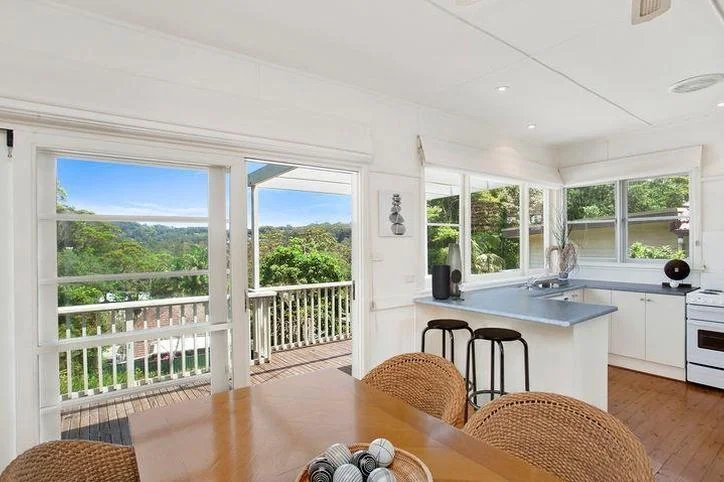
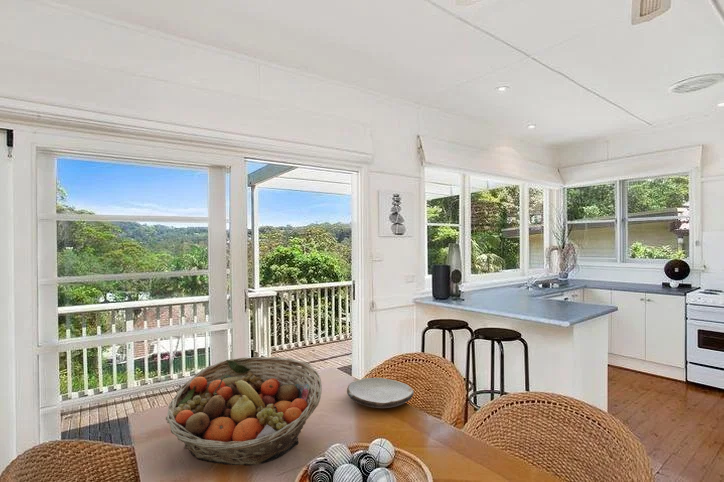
+ fruit basket [165,356,323,466]
+ plate [346,377,415,409]
